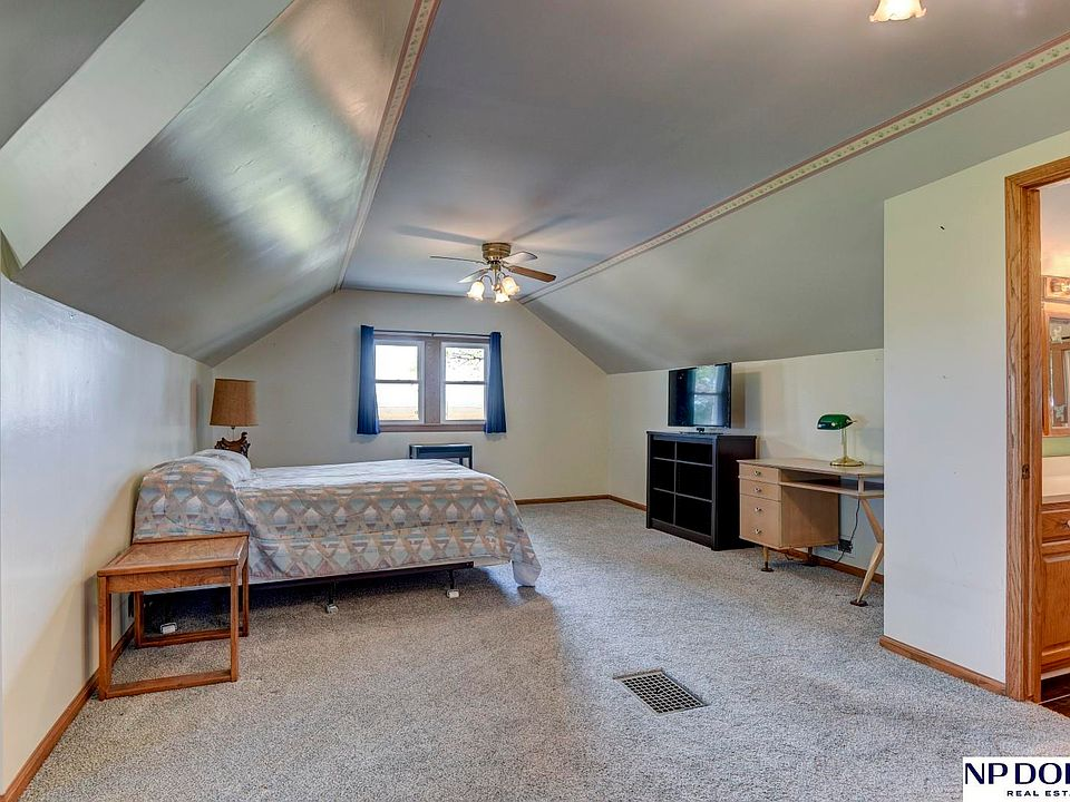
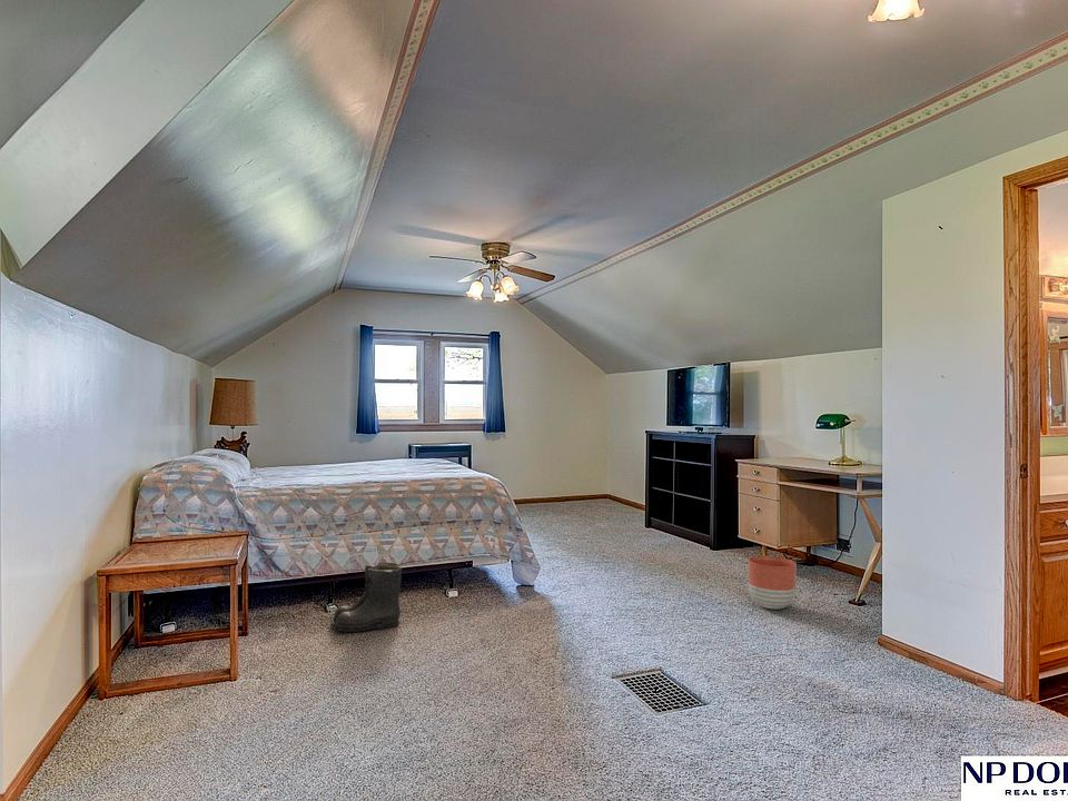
+ planter [746,555,798,611]
+ boots [332,561,403,633]
